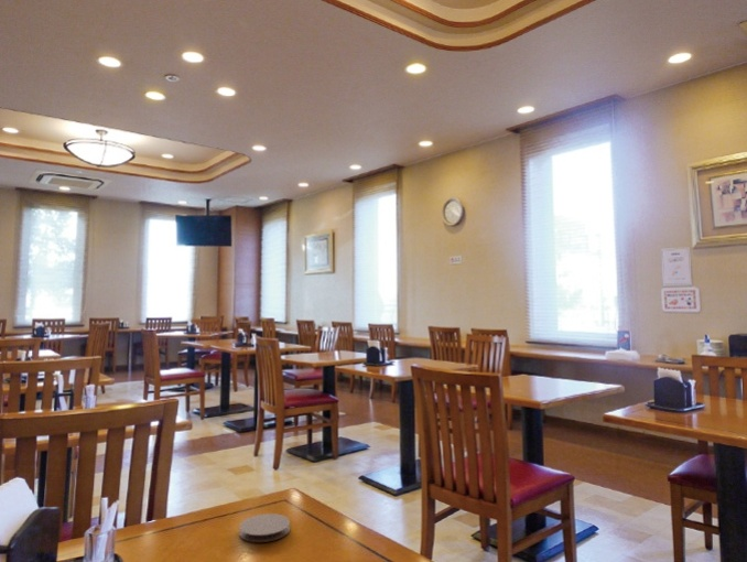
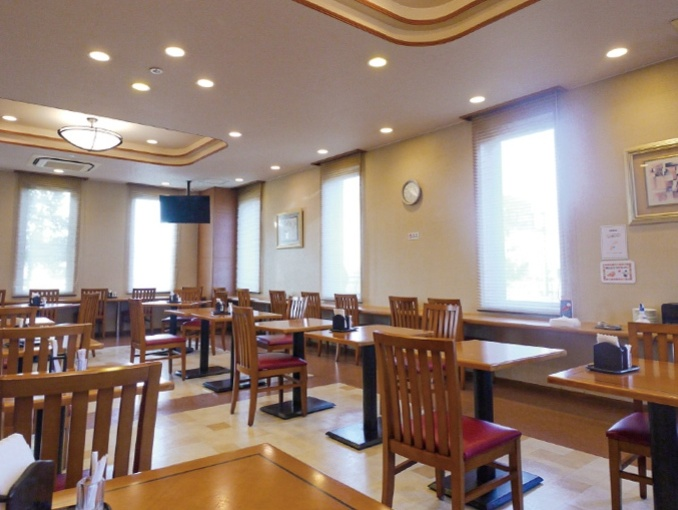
- coaster [238,512,291,543]
